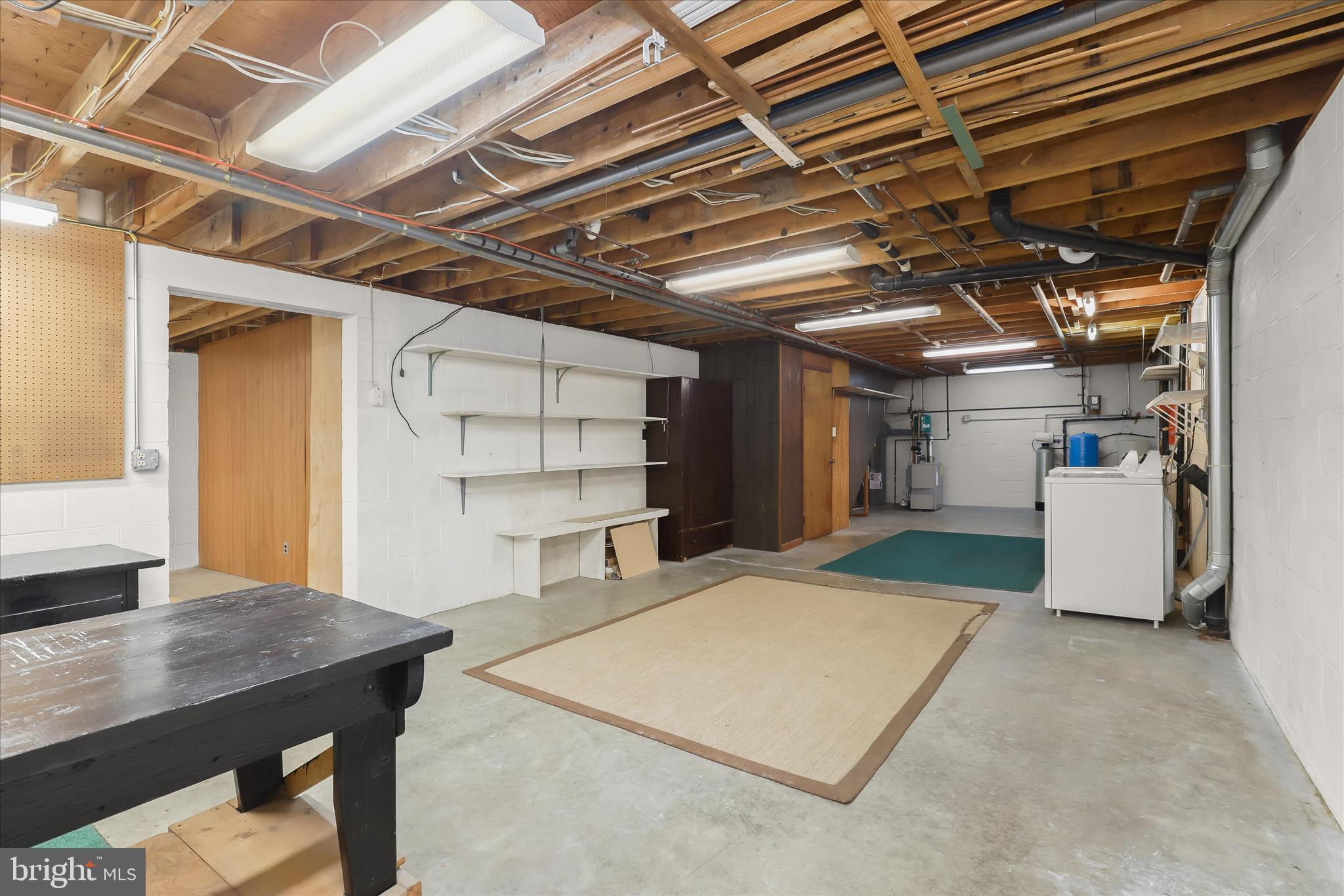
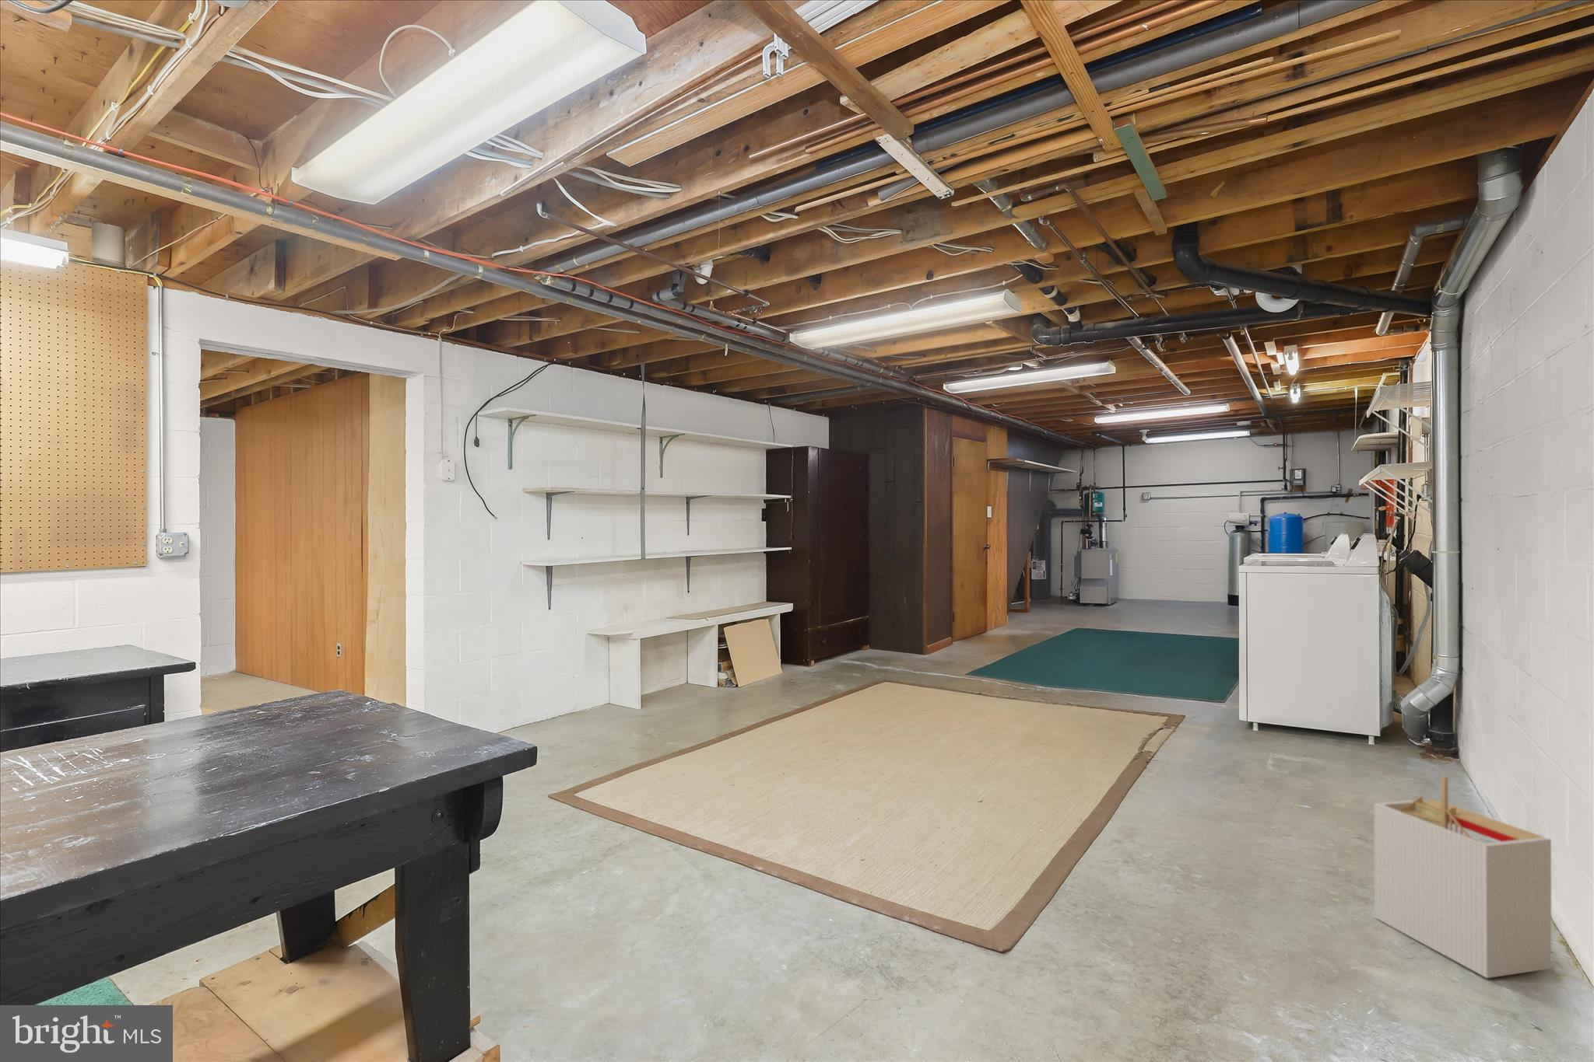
+ storage bin [1373,775,1552,979]
